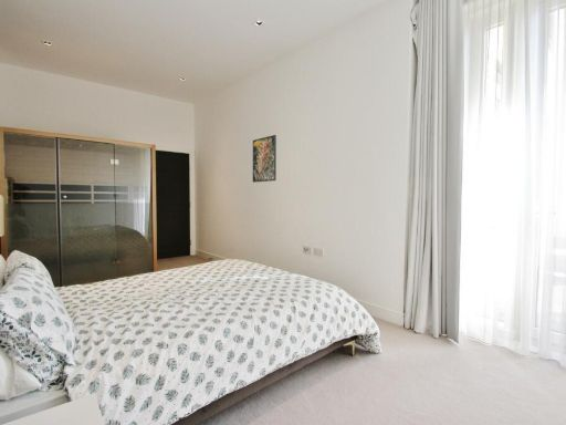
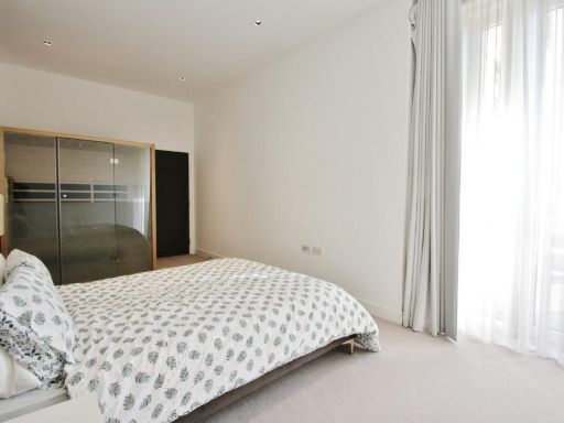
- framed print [252,134,277,184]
